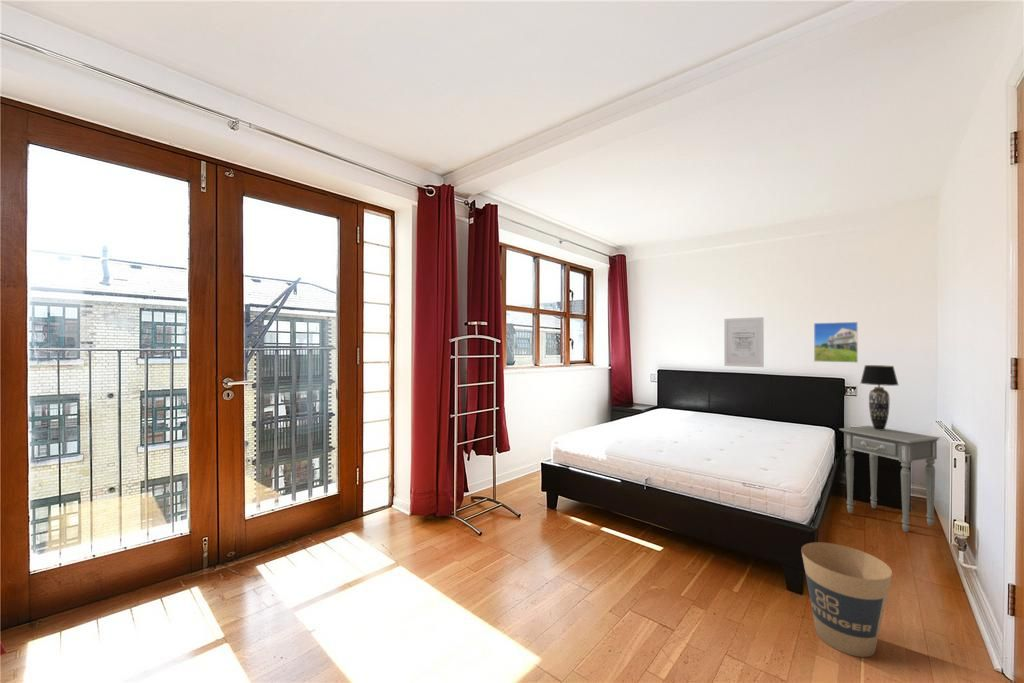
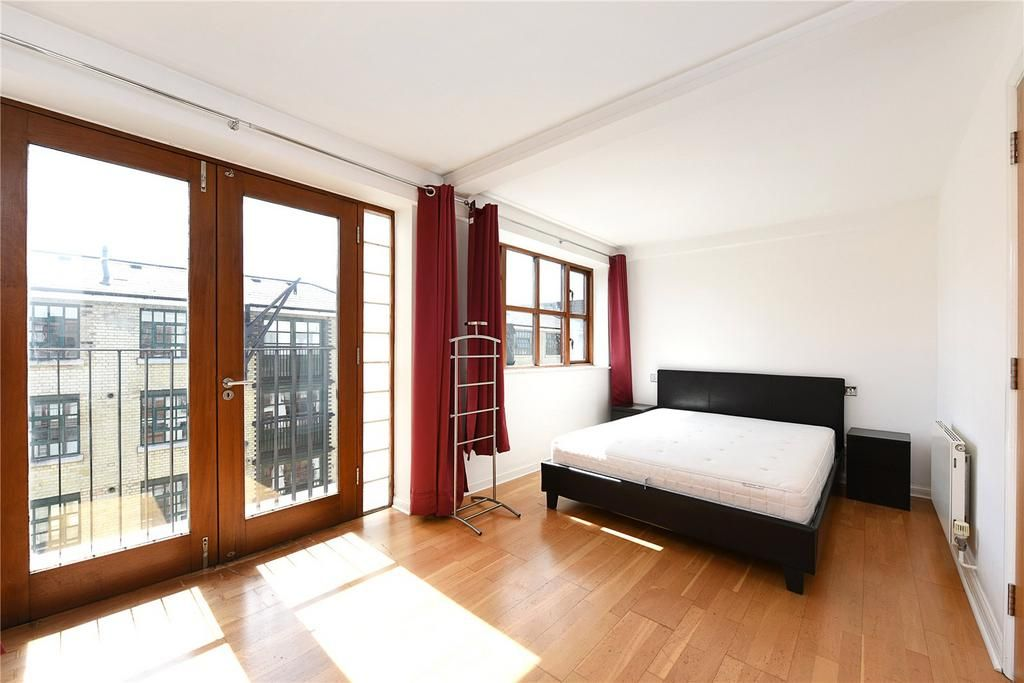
- wall art [723,316,765,368]
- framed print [813,321,859,364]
- side table [838,425,940,533]
- trash can [800,541,893,658]
- table lamp [860,364,899,430]
